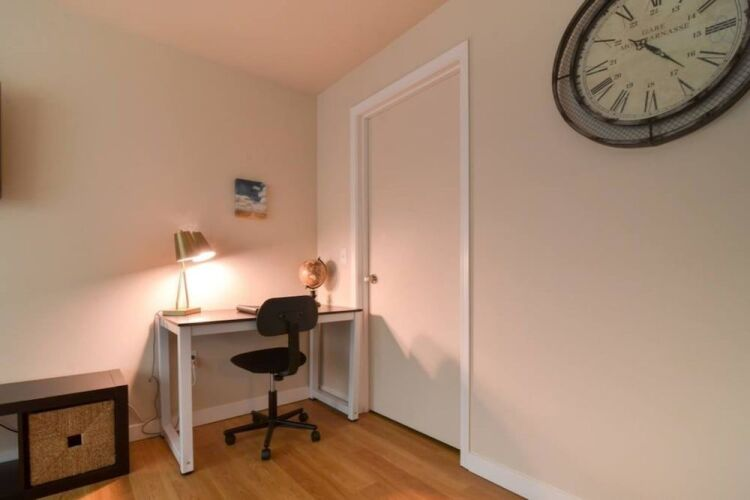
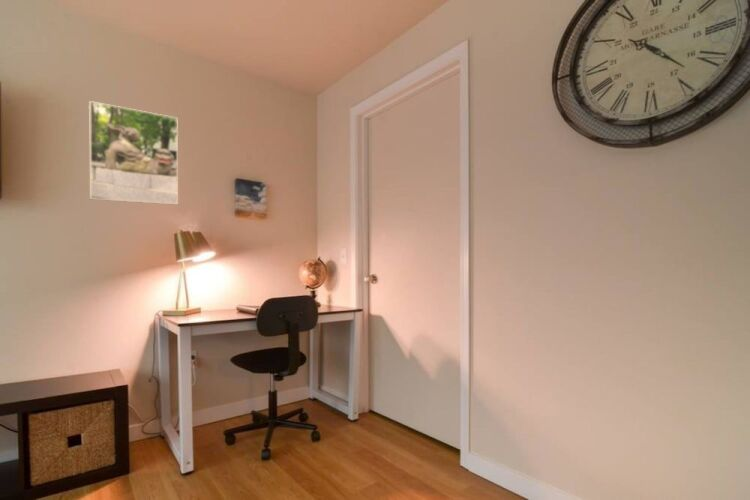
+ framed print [88,100,179,206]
